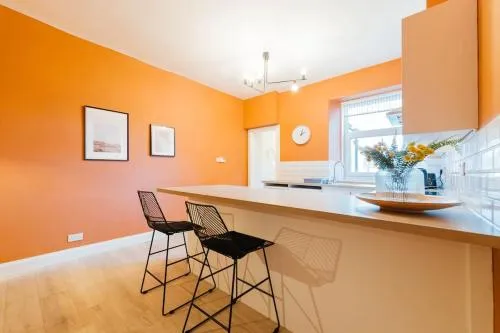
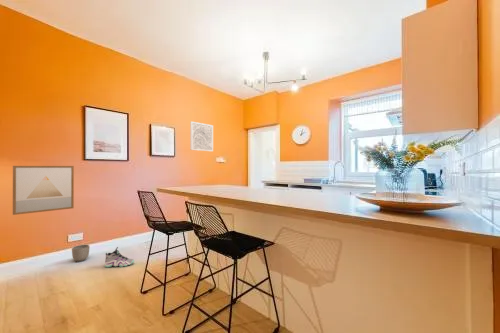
+ planter [71,244,91,263]
+ sneaker [104,246,135,268]
+ wall art [189,121,214,152]
+ wall art [12,165,75,216]
